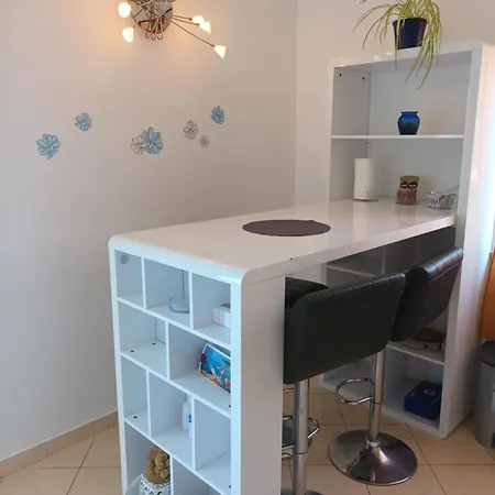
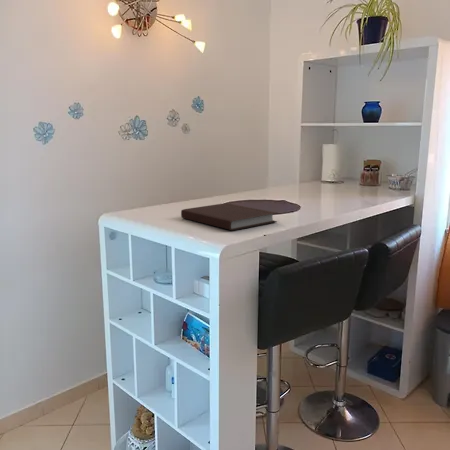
+ notebook [180,202,278,231]
